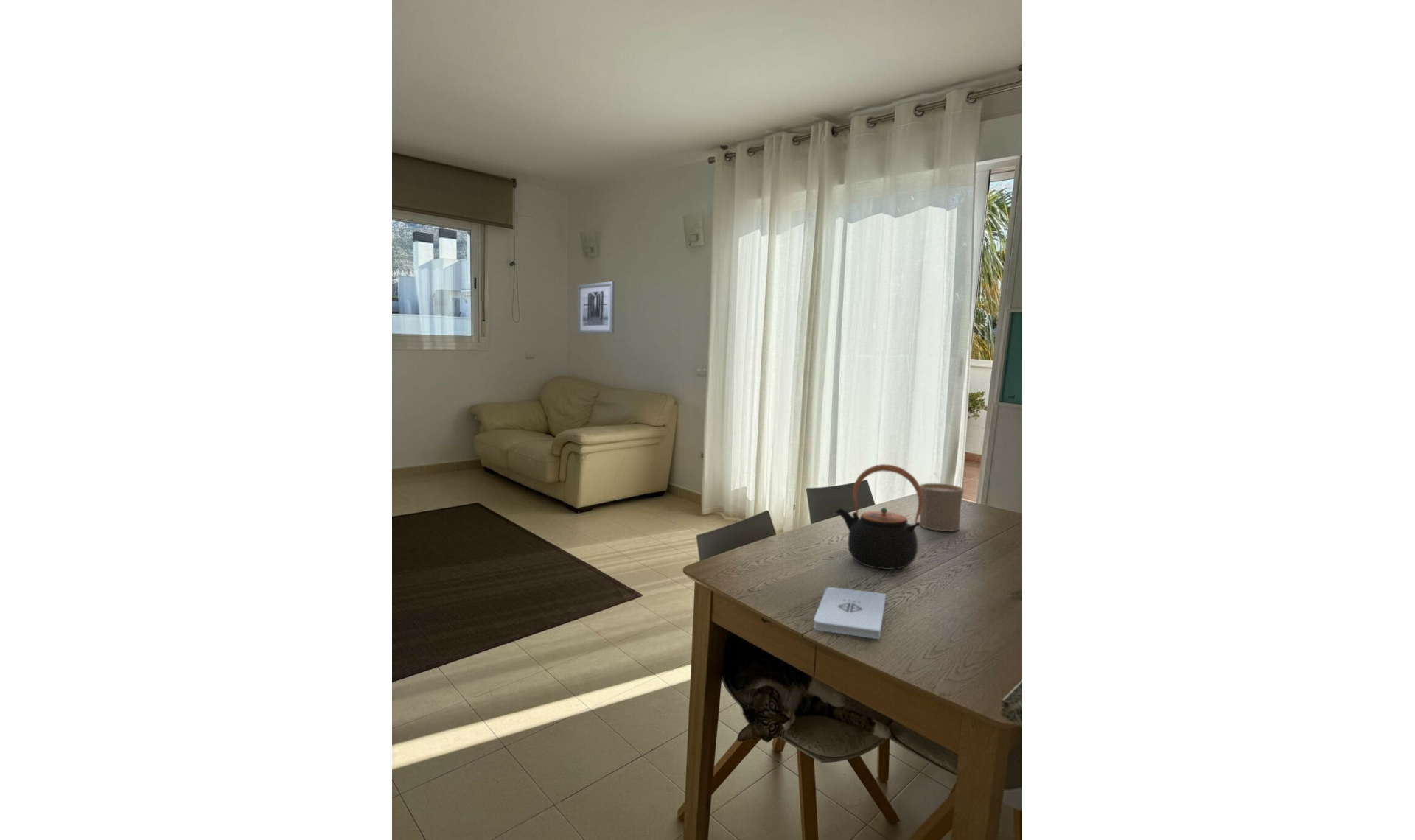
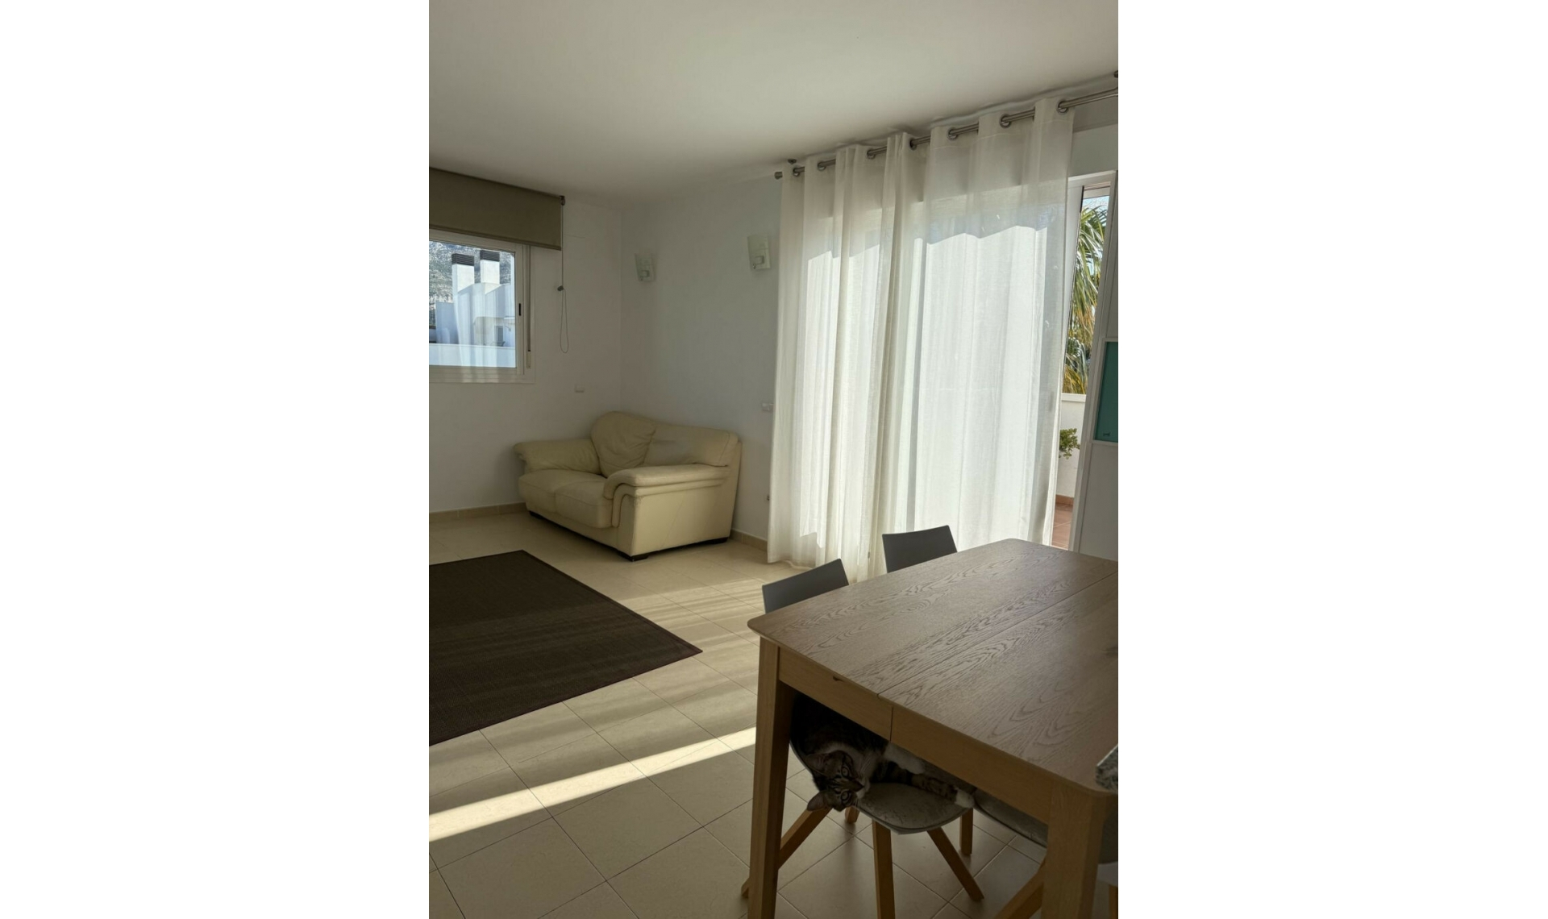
- teapot [834,463,923,570]
- wall art [576,281,615,335]
- cup [919,483,965,532]
- notepad [813,587,887,640]
